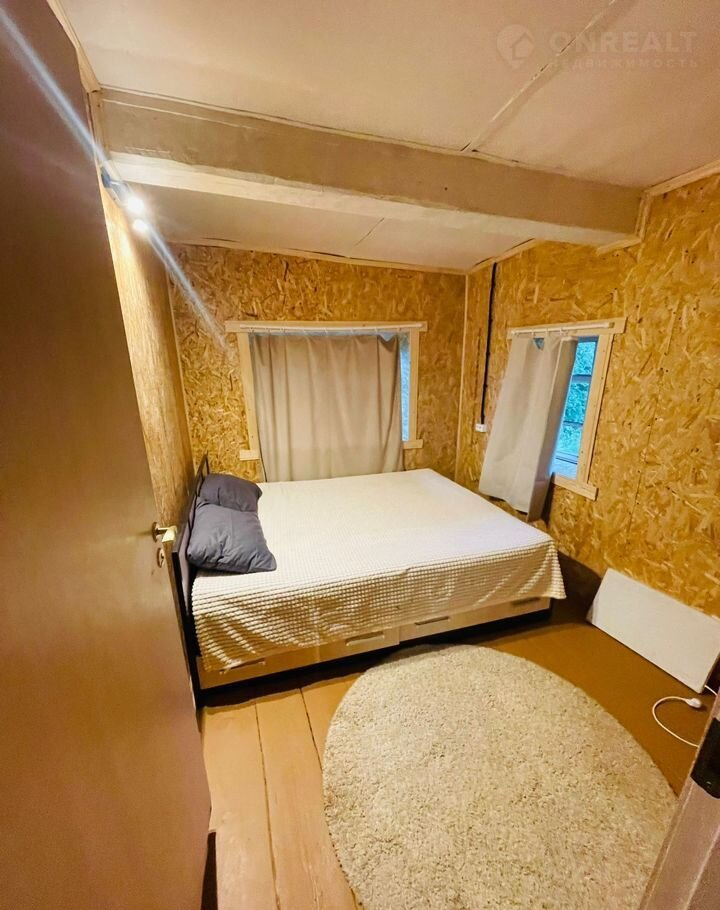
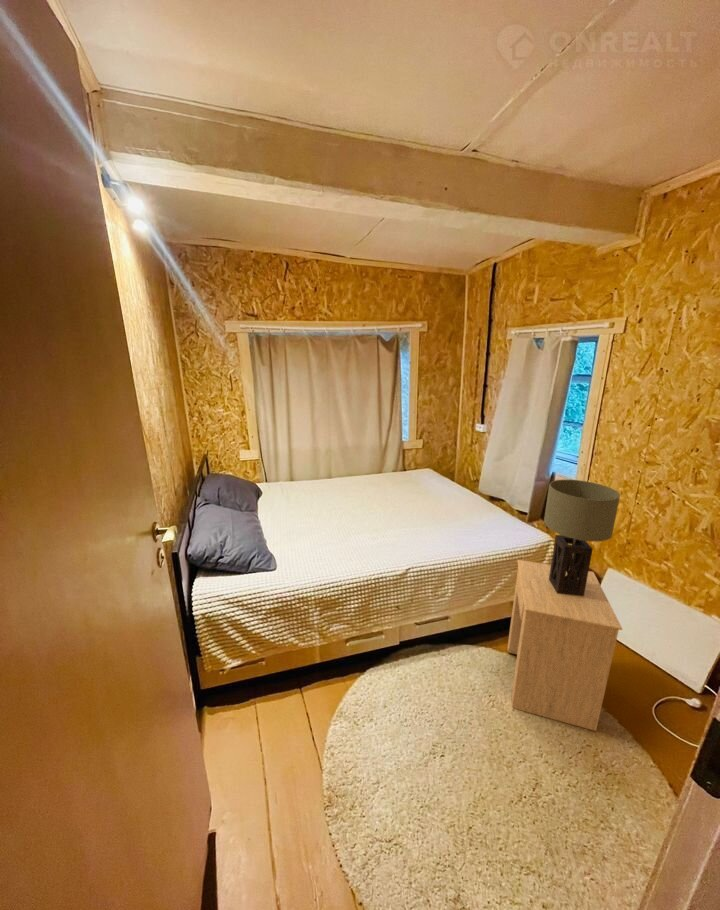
+ side table [507,559,623,732]
+ table lamp [543,479,621,596]
